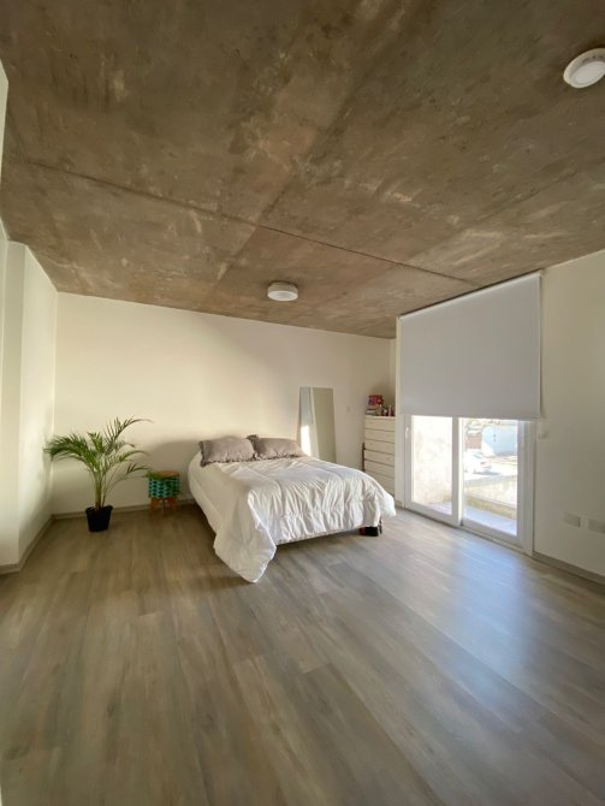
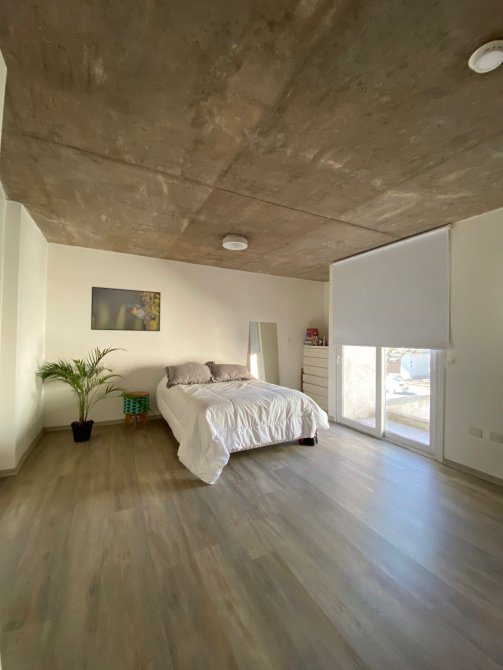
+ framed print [90,286,162,332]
